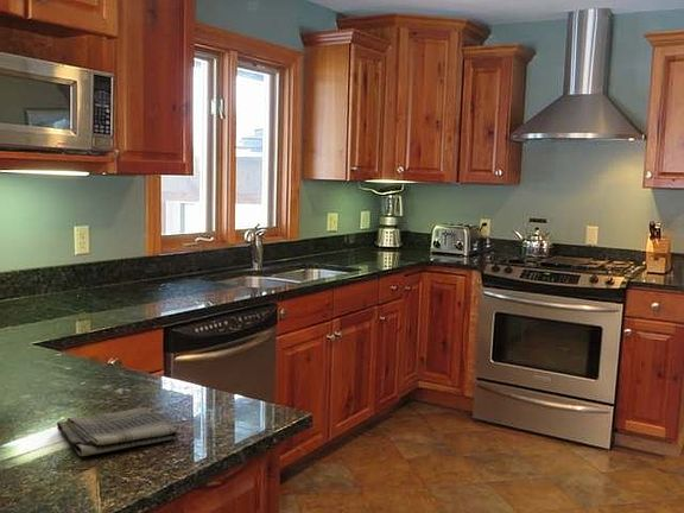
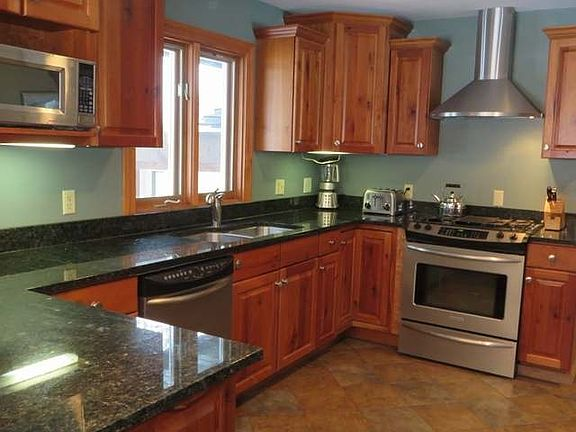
- dish towel [56,406,180,457]
